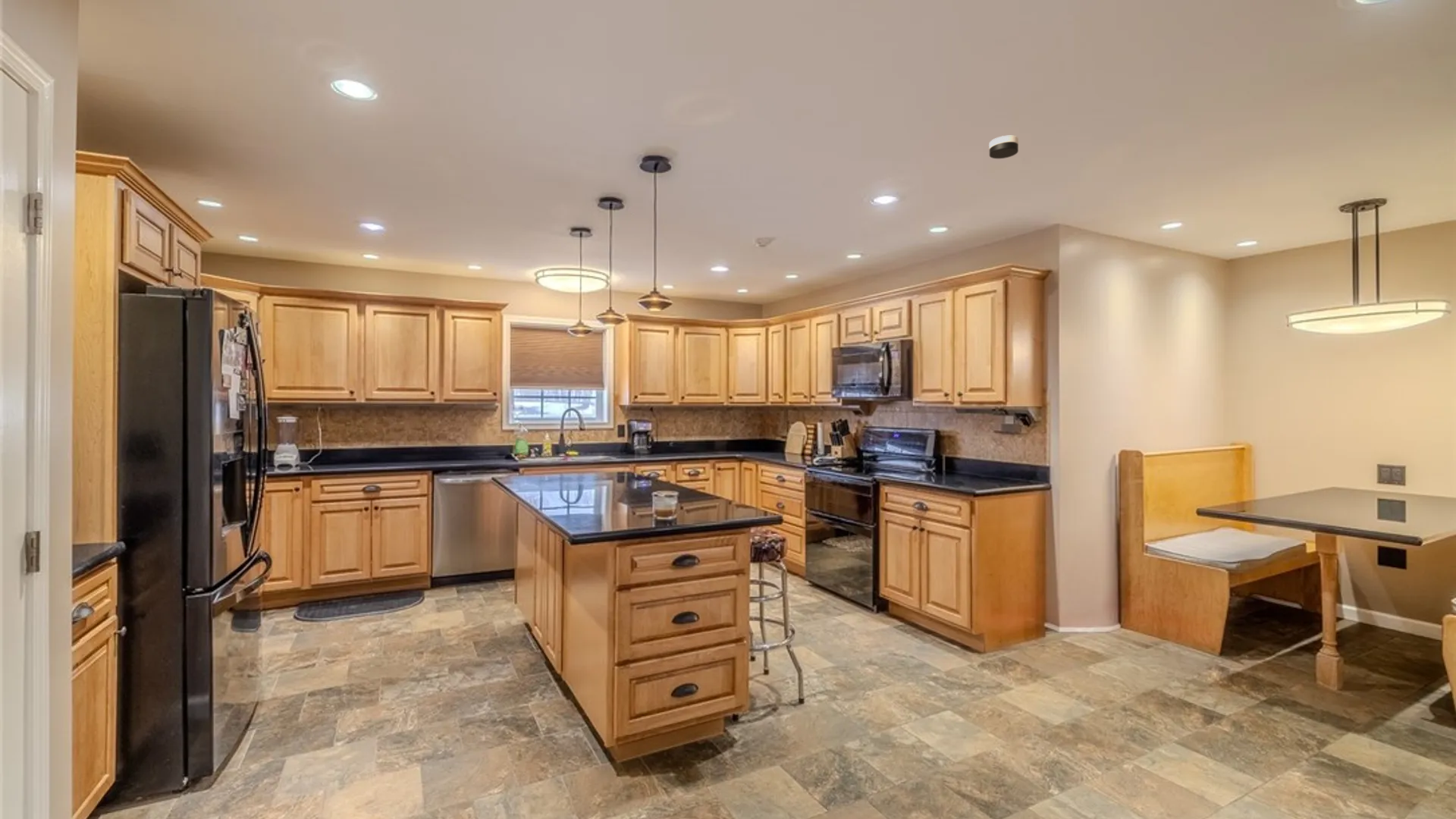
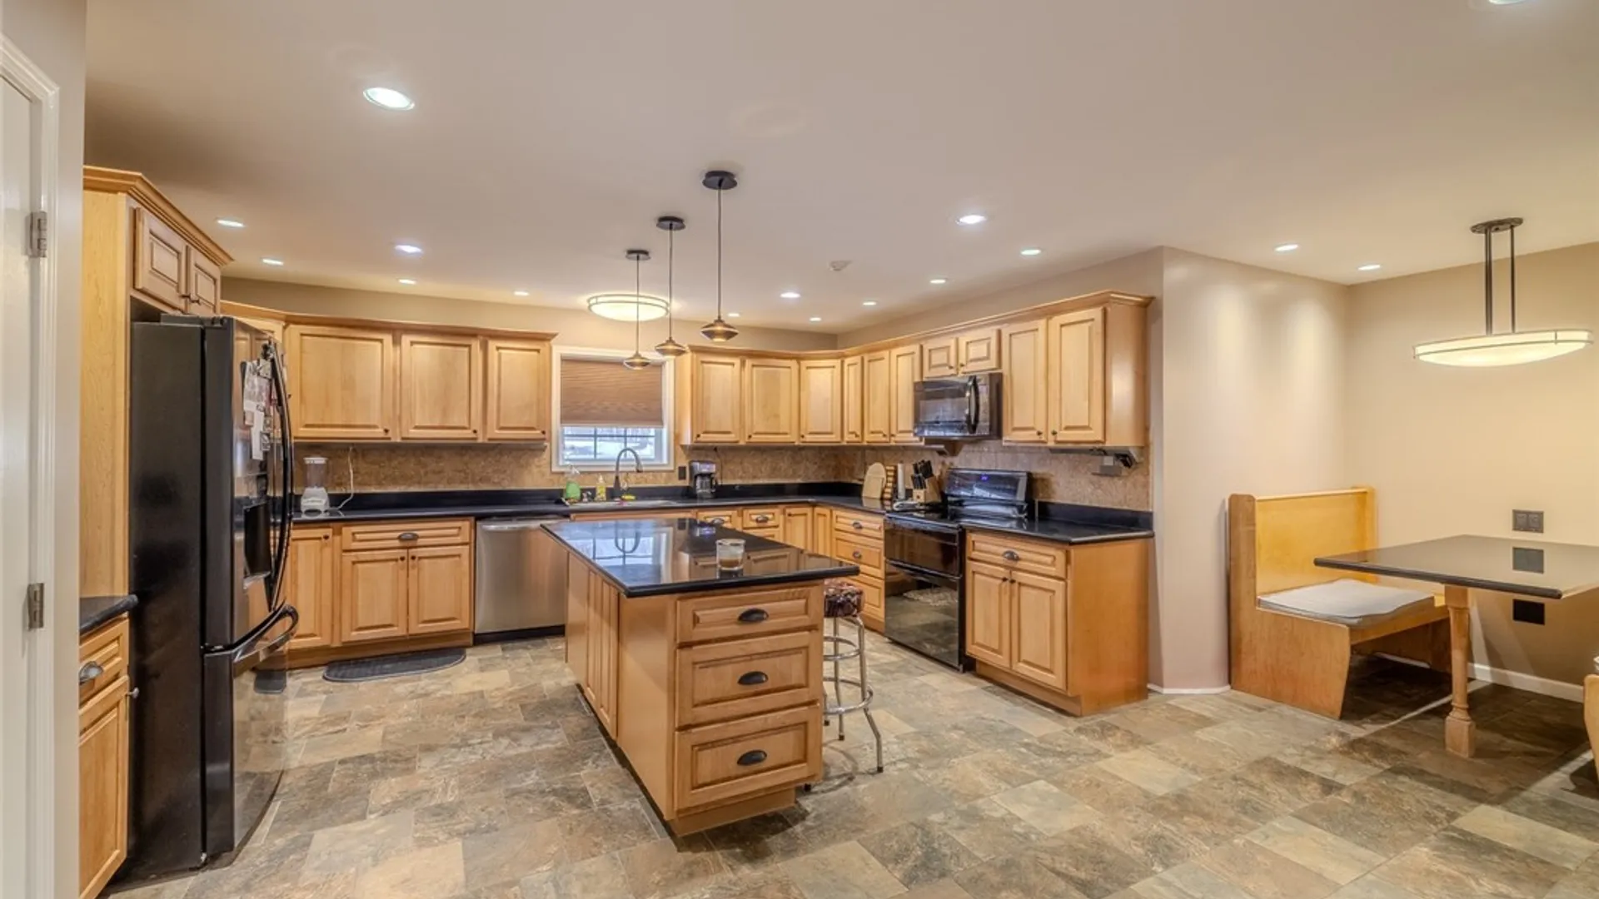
- smoke detector [988,135,1019,159]
